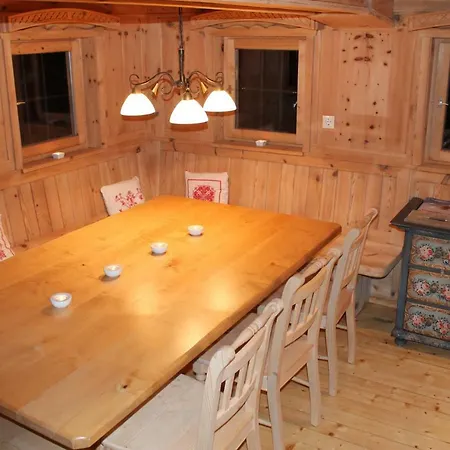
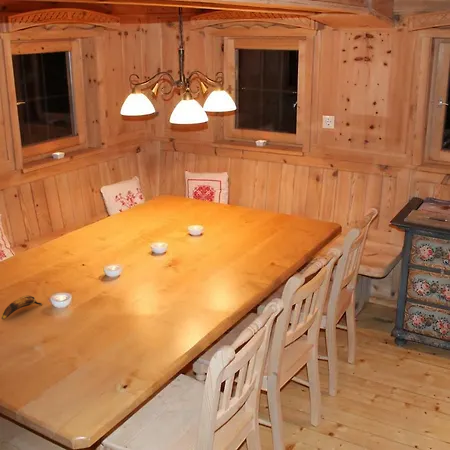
+ banana [0,294,43,320]
